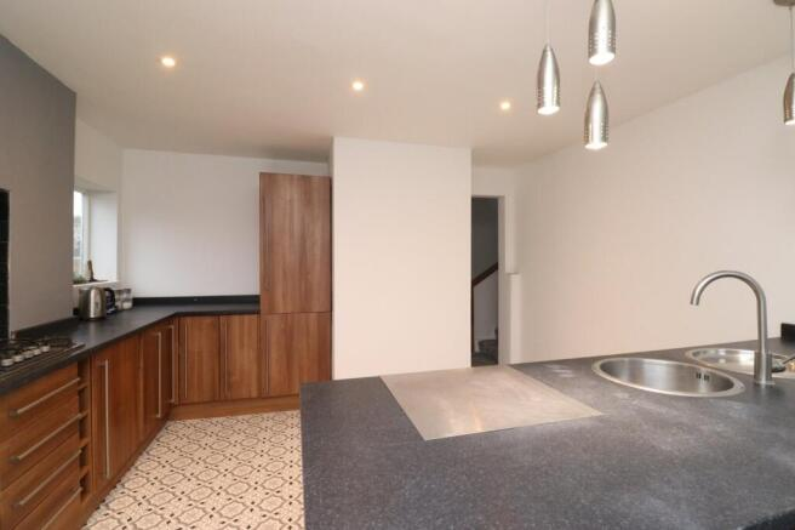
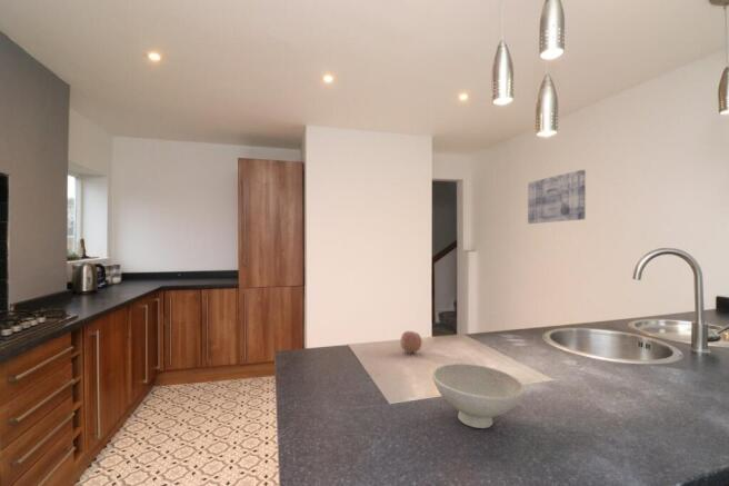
+ fruit [399,330,423,354]
+ wall art [527,169,587,225]
+ bowl [431,363,526,429]
